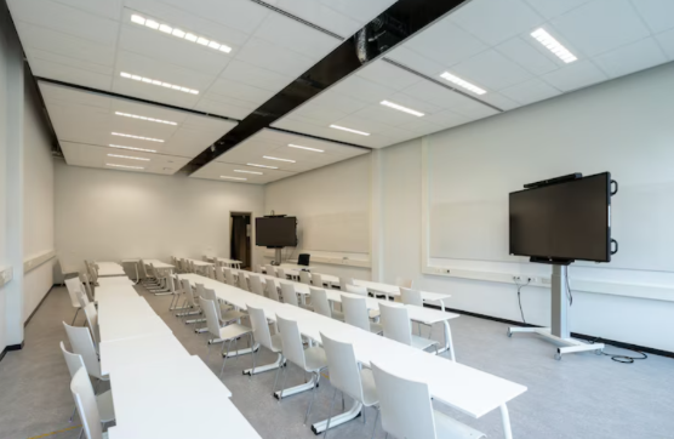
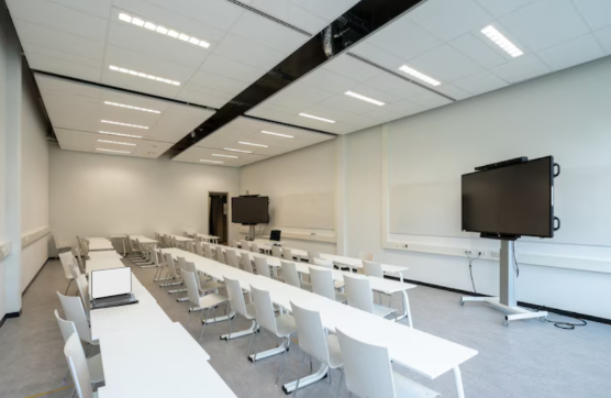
+ laptop [89,266,140,311]
